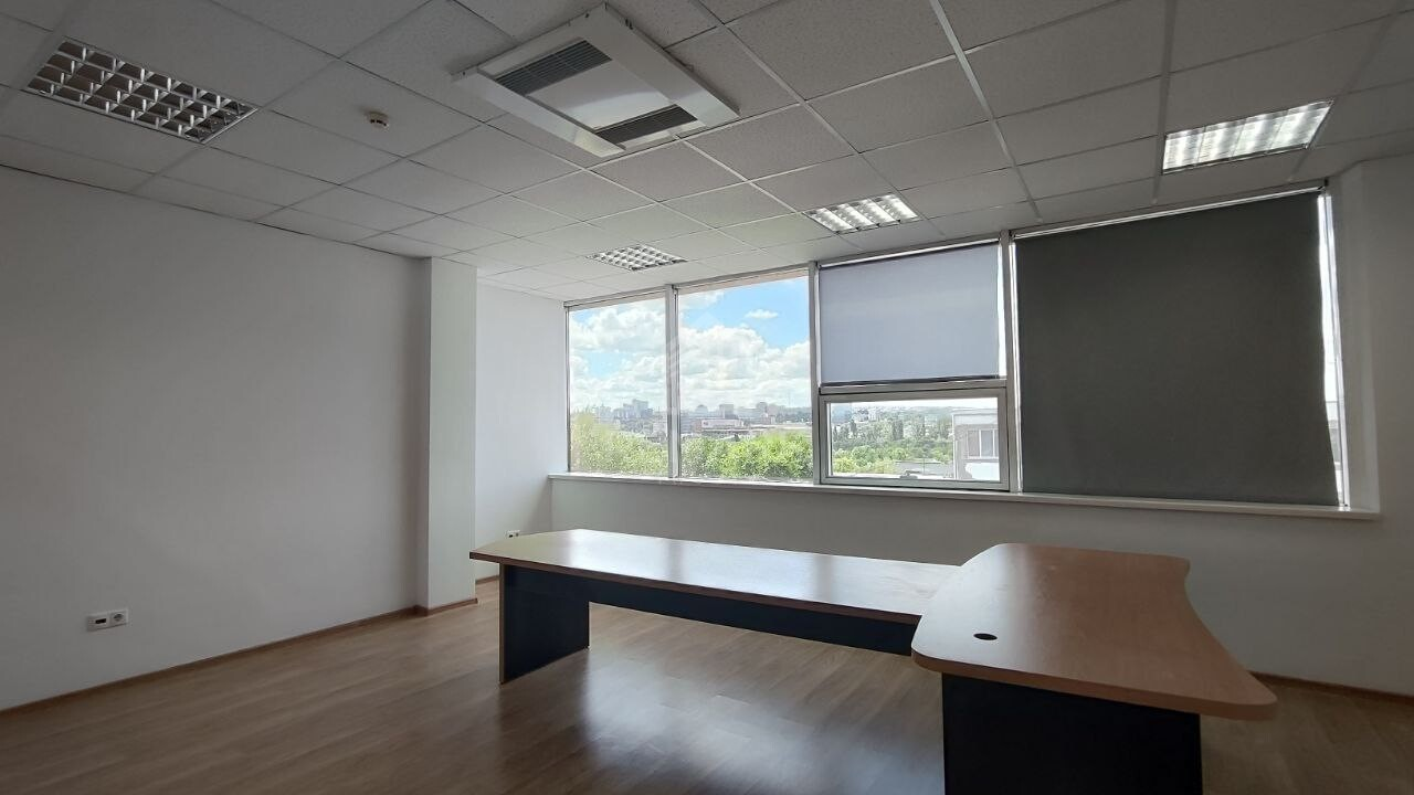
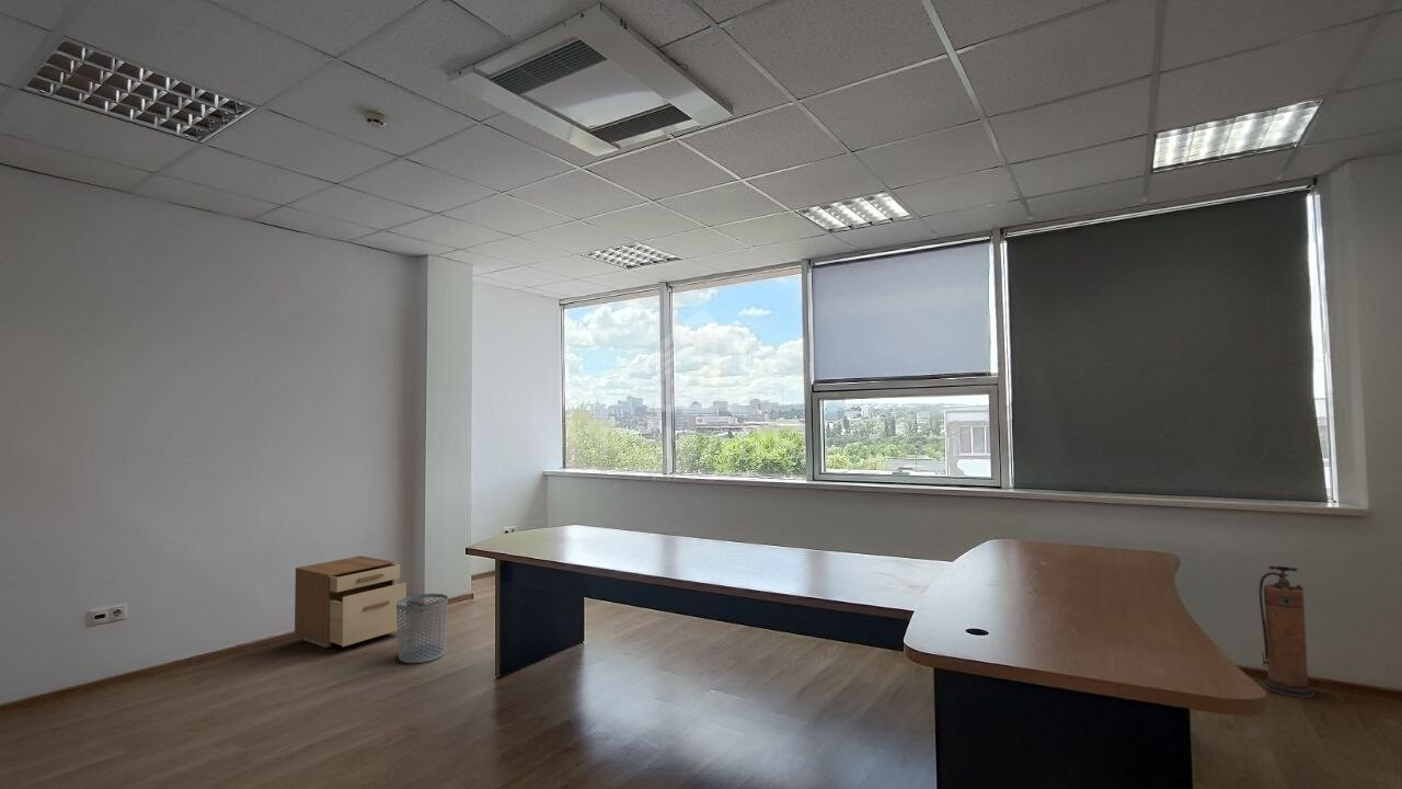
+ filing cabinet [294,554,407,649]
+ fire extinguisher [1259,565,1317,699]
+ waste bin [397,593,449,664]
